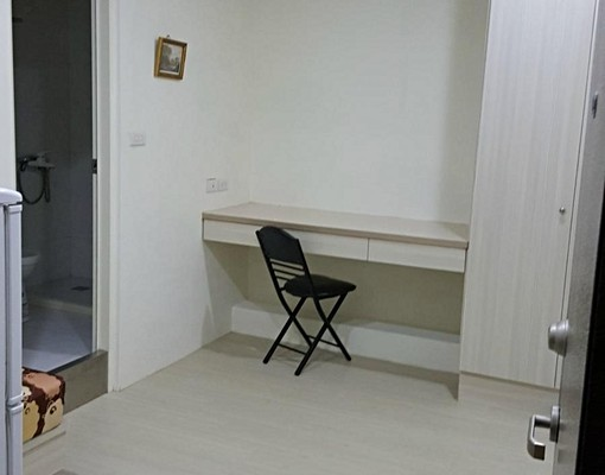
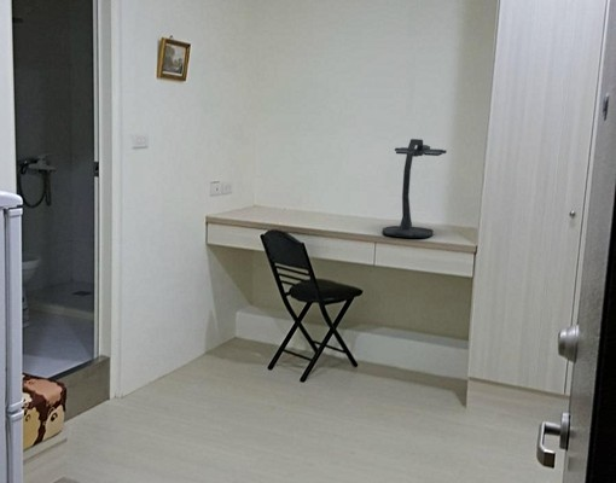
+ desk lamp [382,138,448,239]
